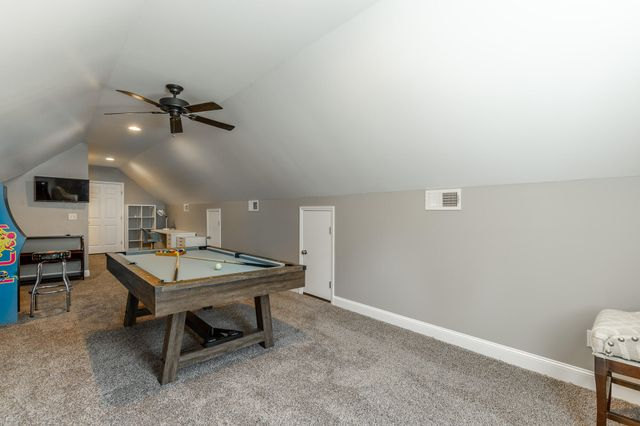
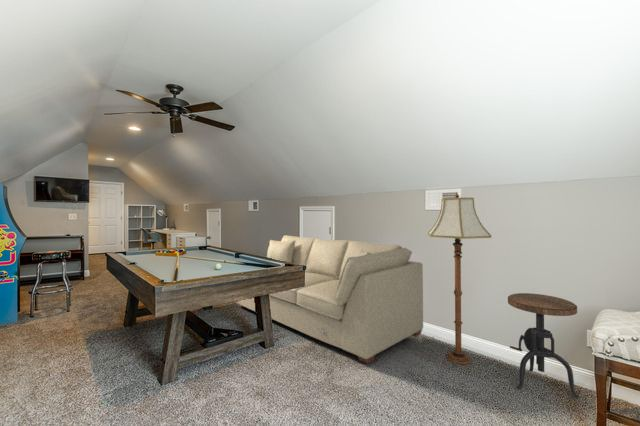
+ sofa [235,234,424,365]
+ side table [507,292,580,398]
+ floor lamp [427,192,492,365]
